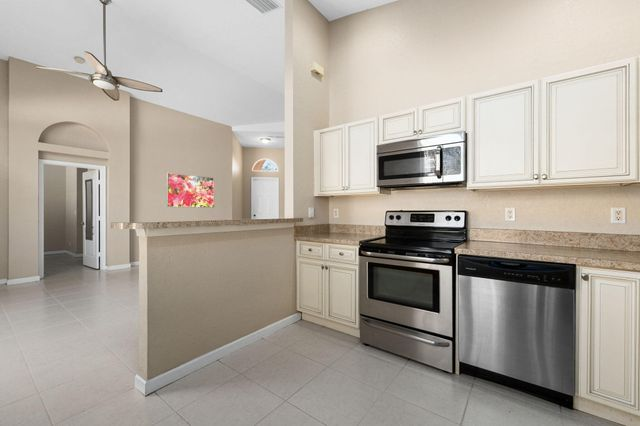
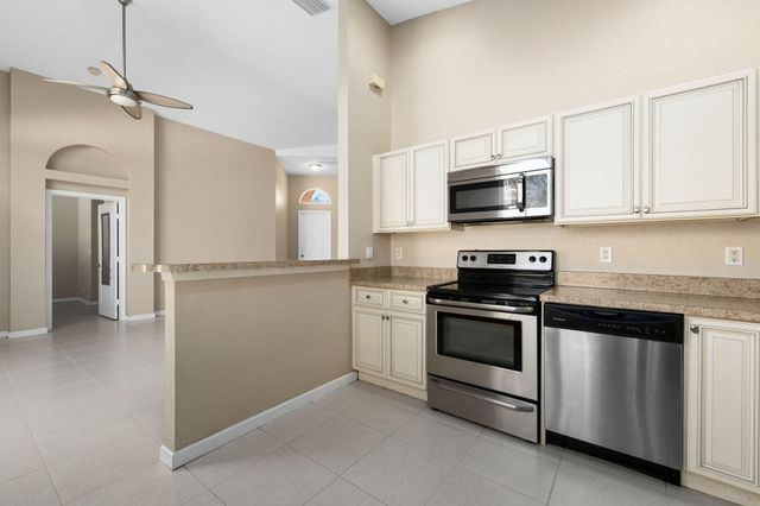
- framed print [166,172,215,208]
